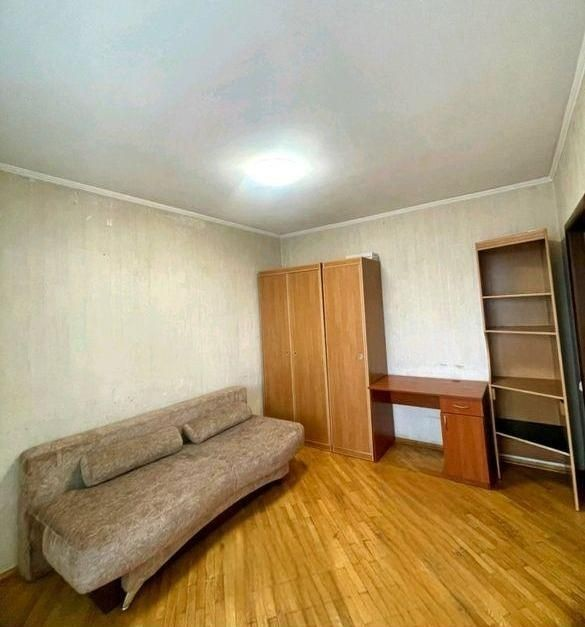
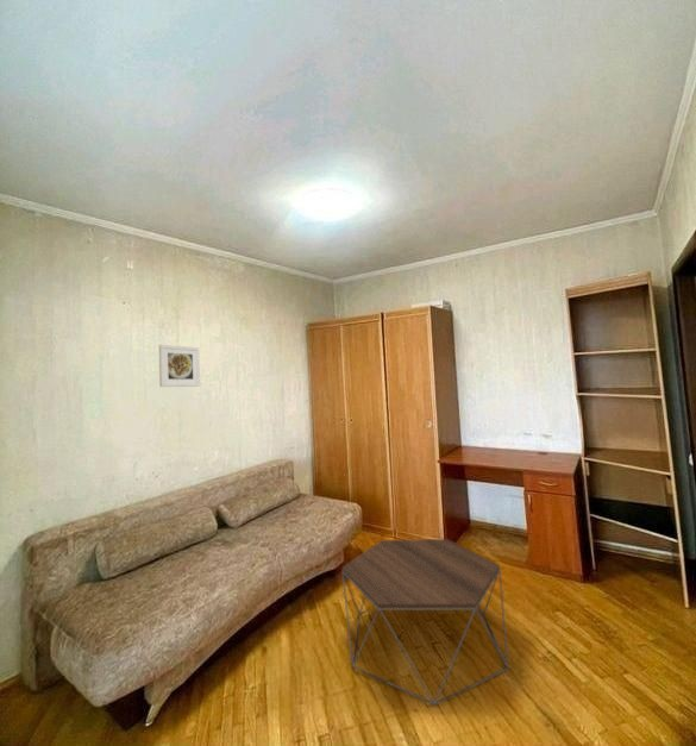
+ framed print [158,344,201,388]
+ coffee table [340,538,510,707]
